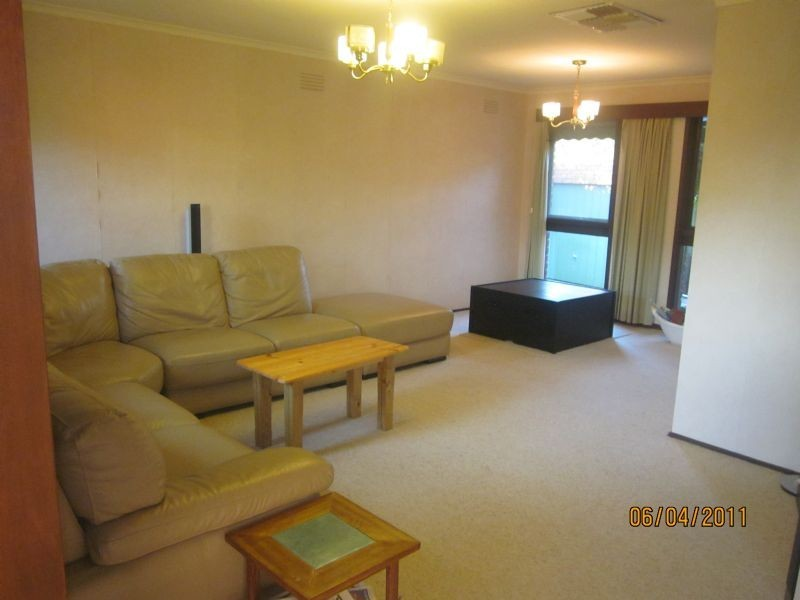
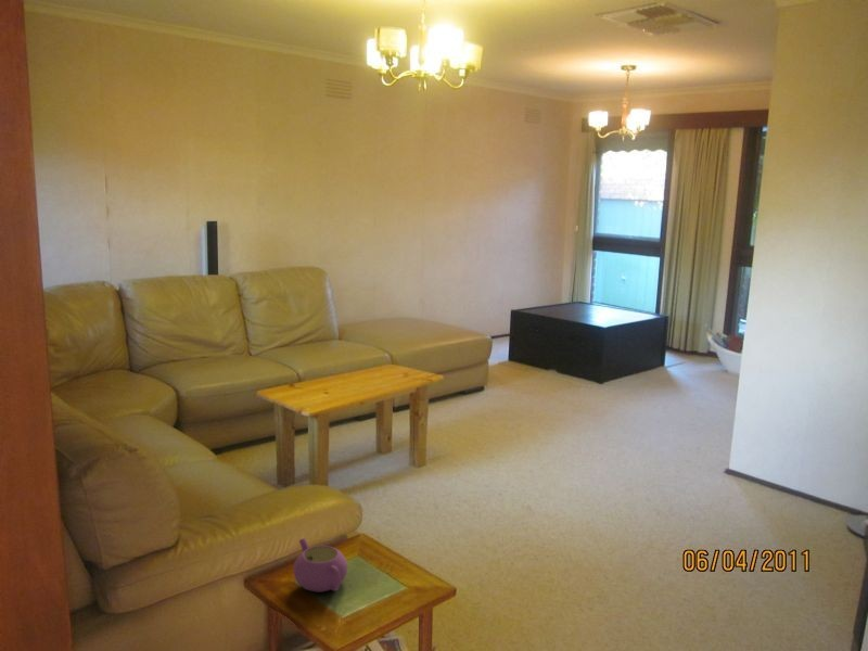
+ teapot [292,537,348,593]
